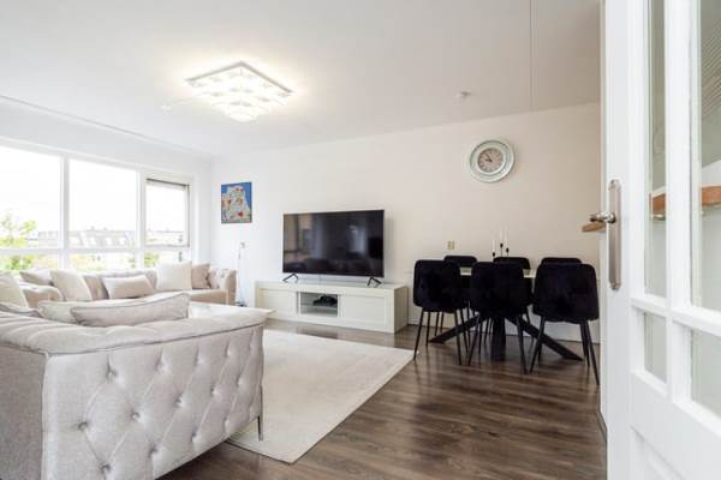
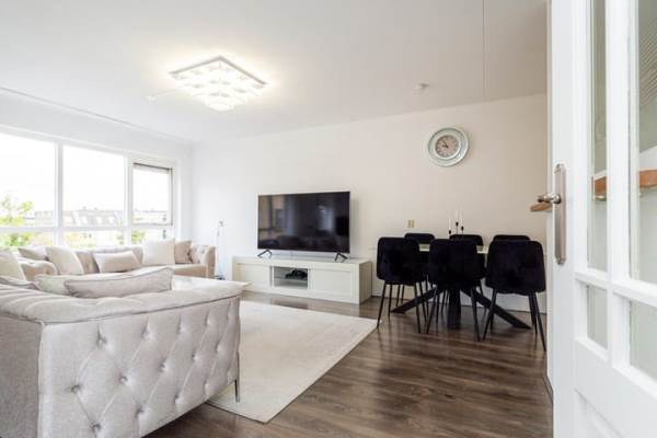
- wall art [220,181,254,224]
